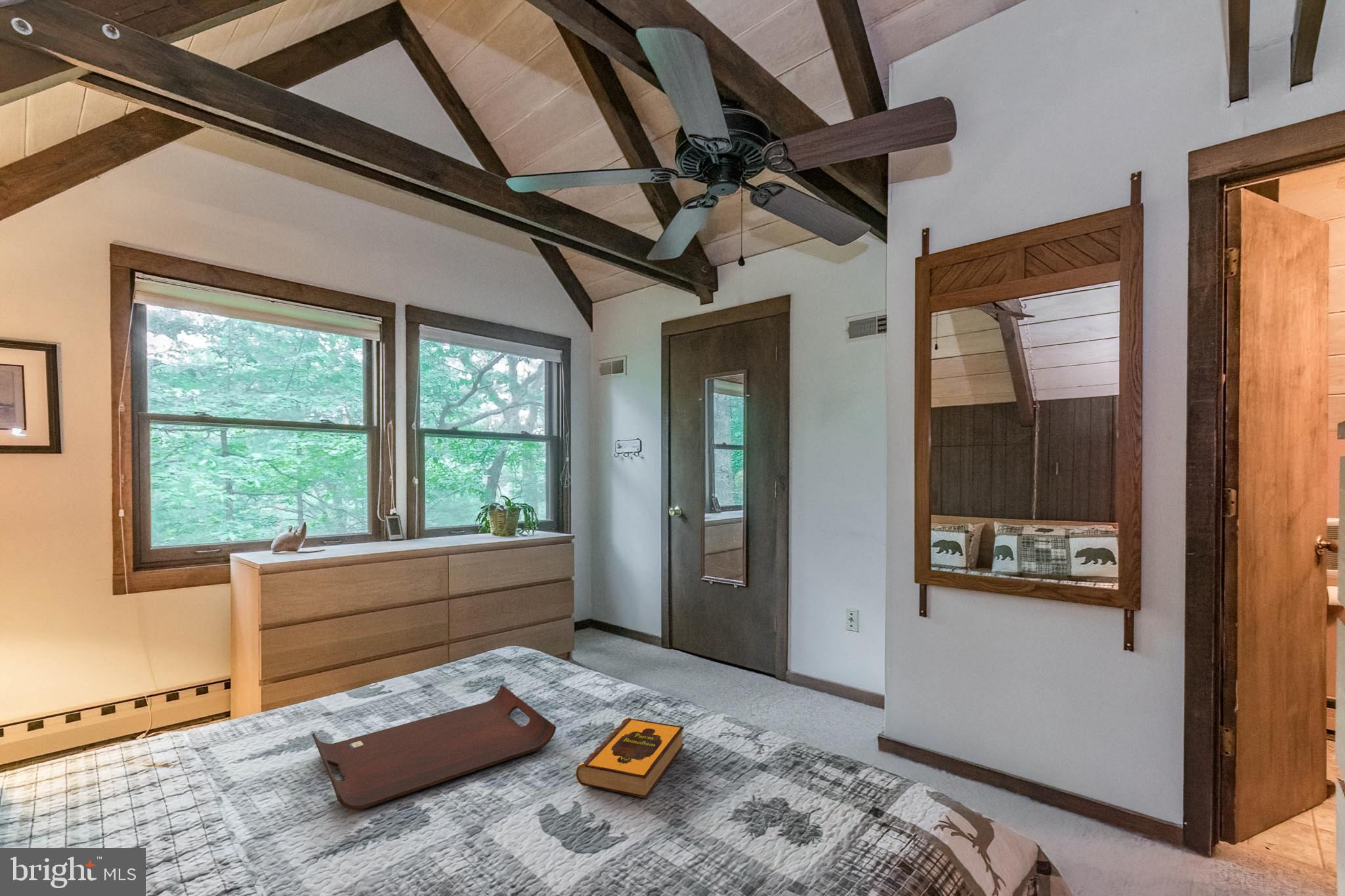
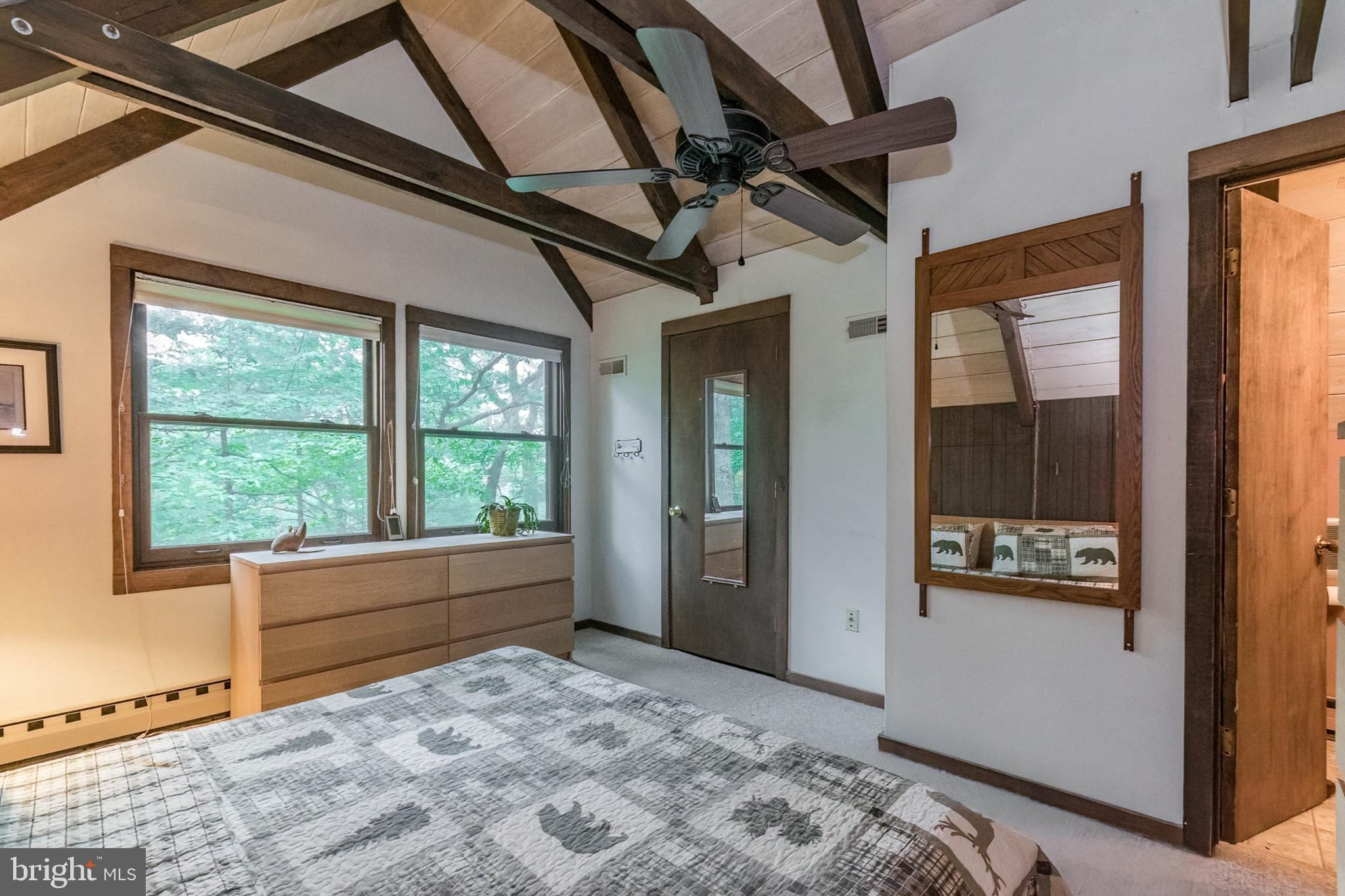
- serving tray [311,684,557,811]
- hardback book [575,717,685,799]
